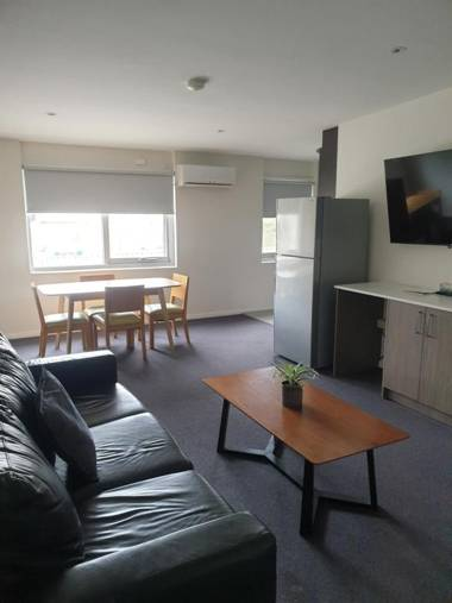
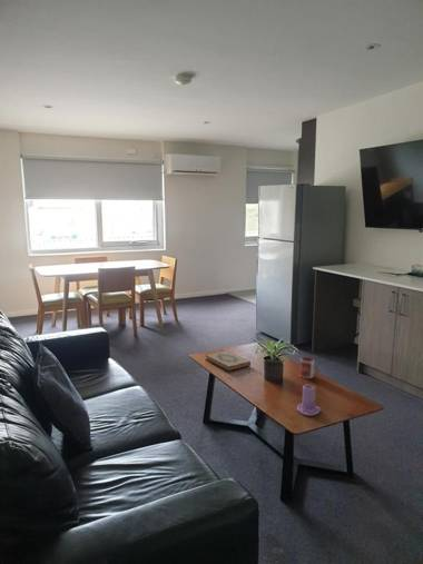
+ candle [296,380,322,417]
+ hardback book [205,349,252,373]
+ mug [298,356,319,379]
